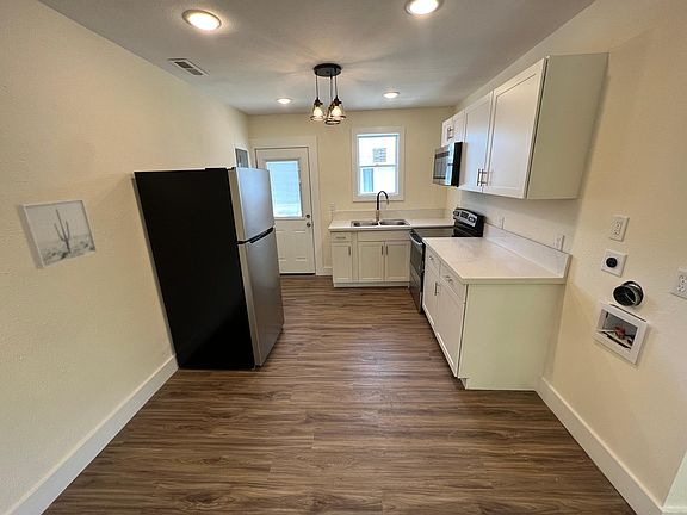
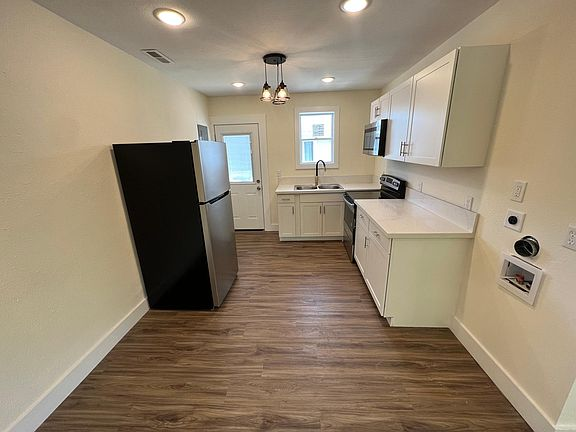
- wall art [14,198,99,269]
